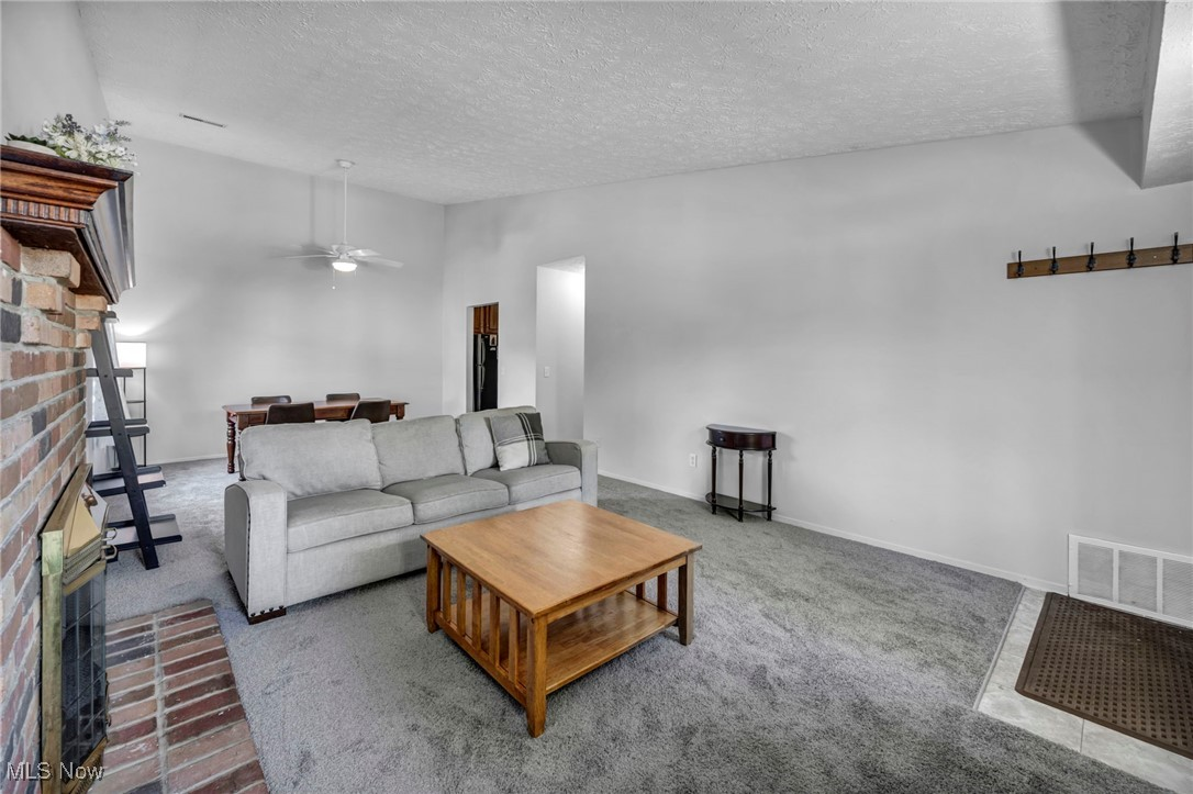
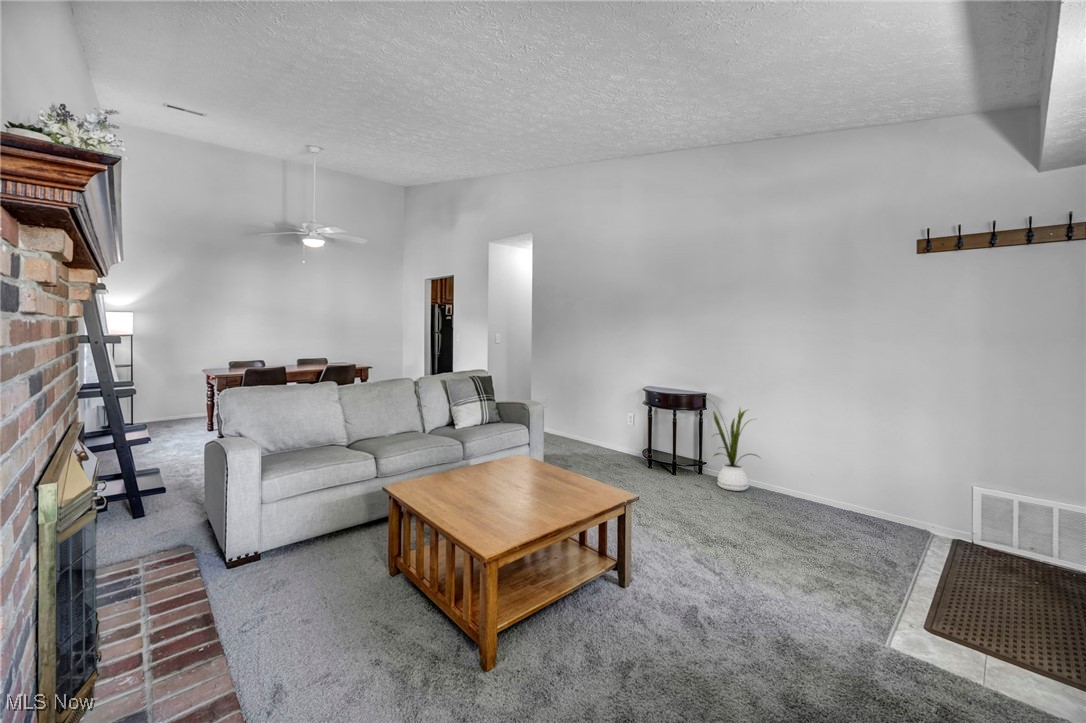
+ house plant [701,396,762,492]
